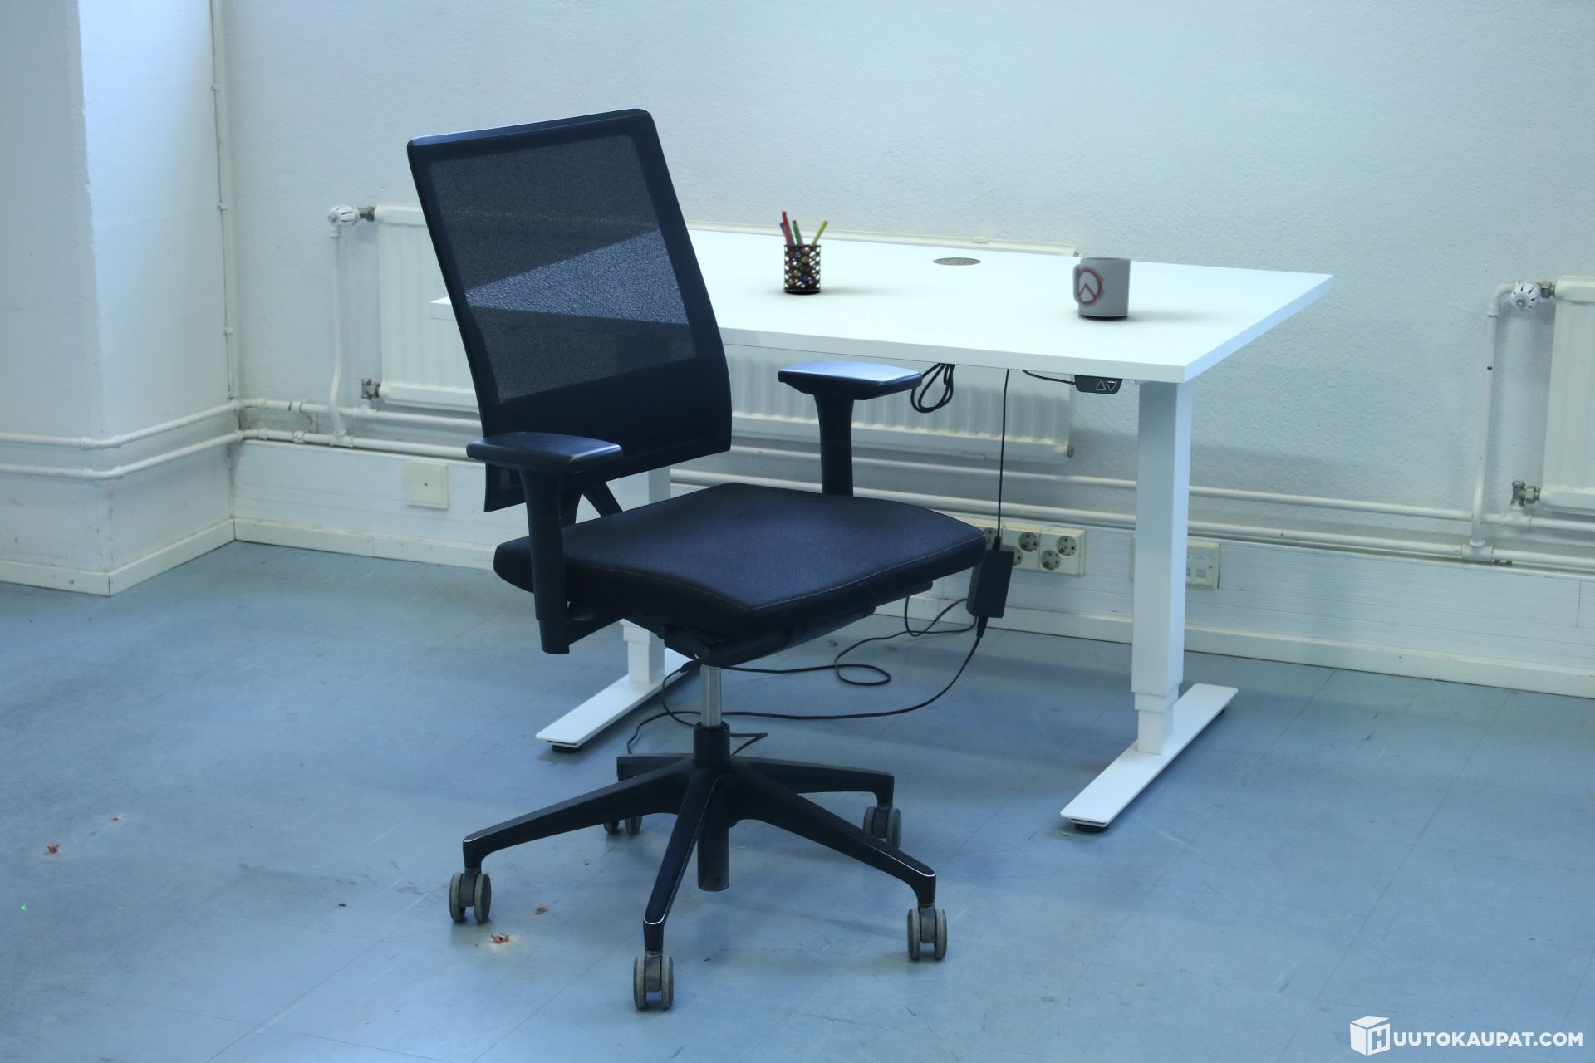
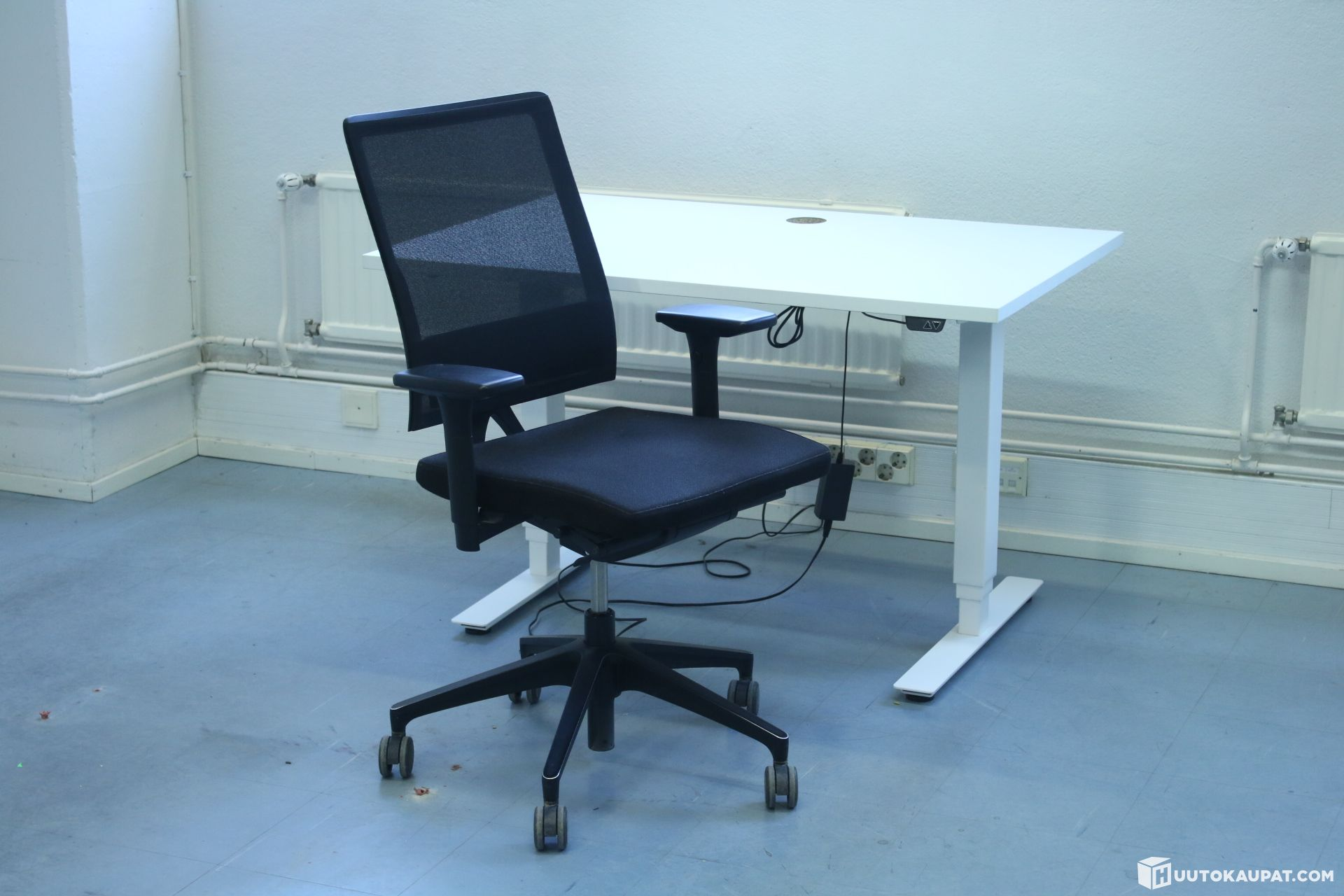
- cup [1073,256,1131,317]
- pen holder [779,210,830,293]
